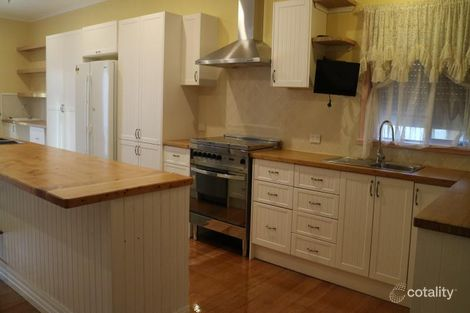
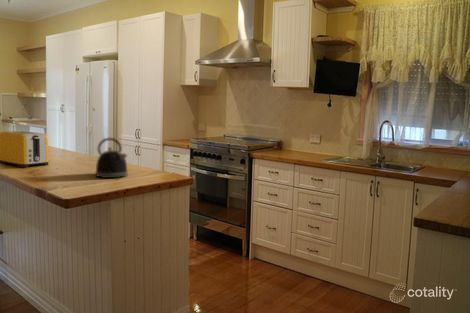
+ kettle [94,137,129,179]
+ toaster [0,130,49,169]
